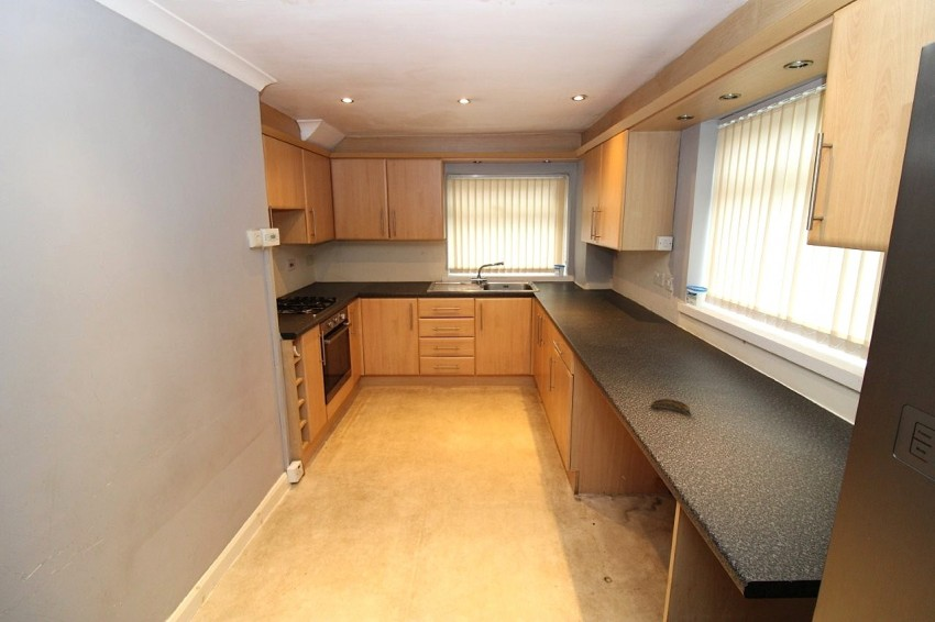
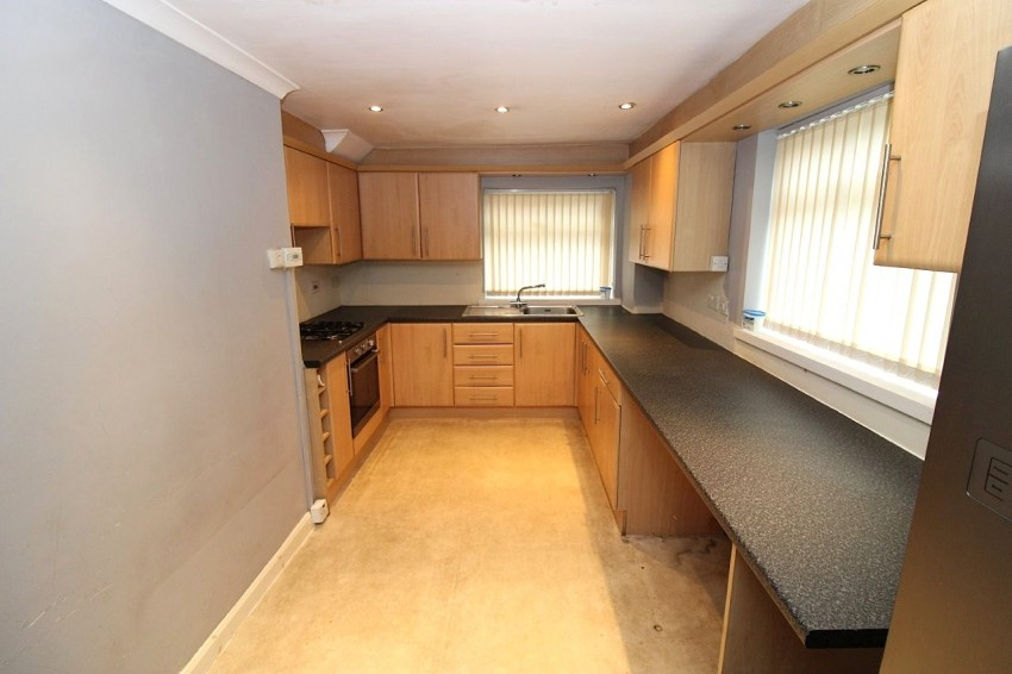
- banana [650,398,692,418]
